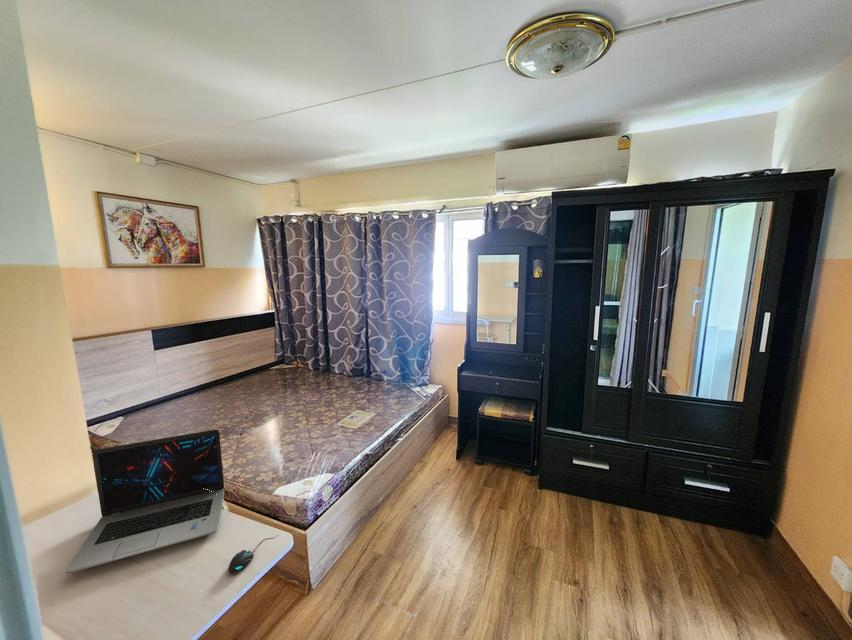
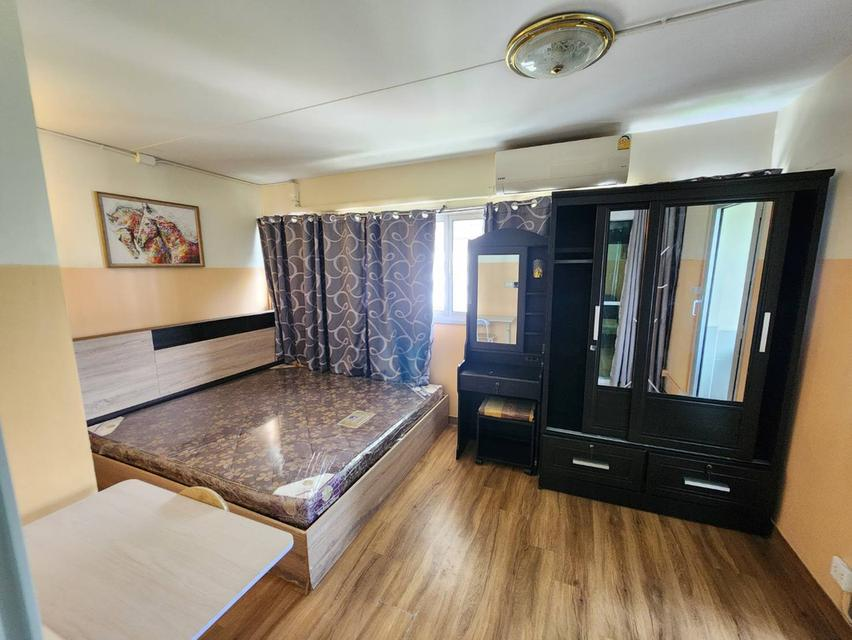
- mouse [227,533,280,574]
- laptop [65,429,225,574]
